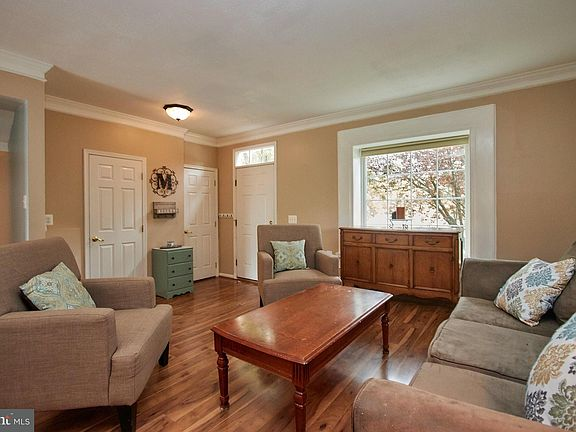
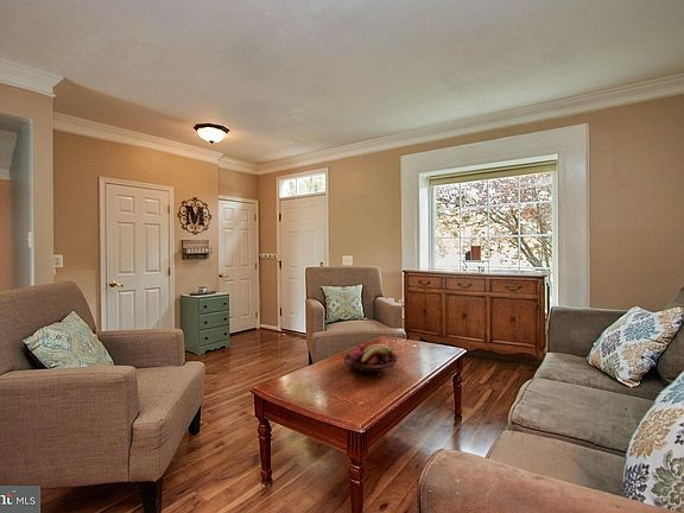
+ fruit basket [342,342,401,375]
